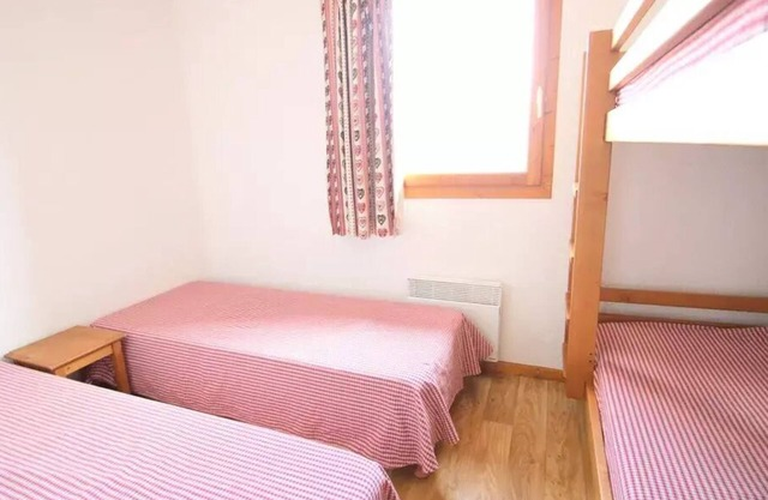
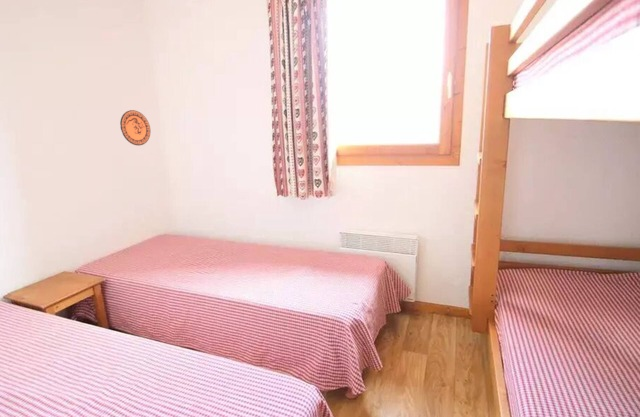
+ decorative plate [119,109,151,147]
